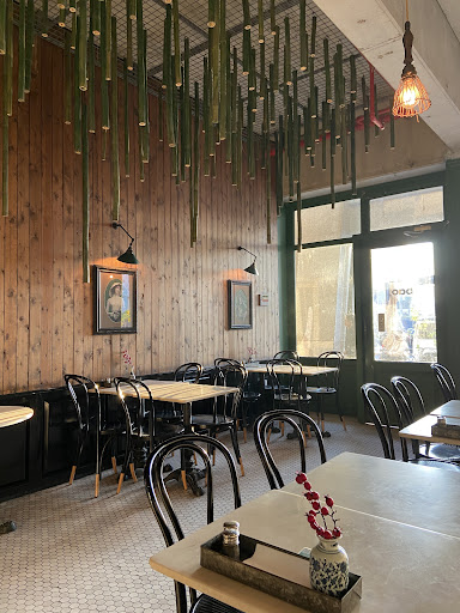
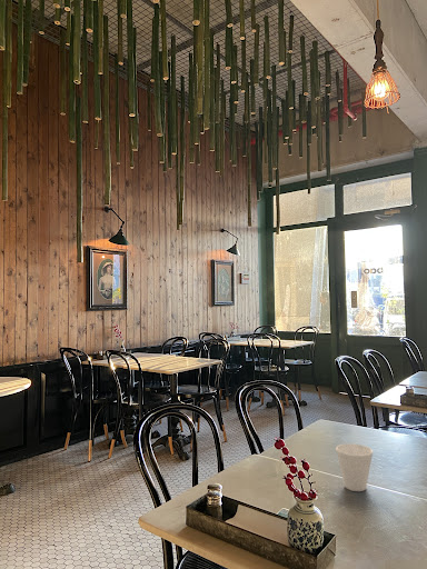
+ cup [335,442,374,492]
